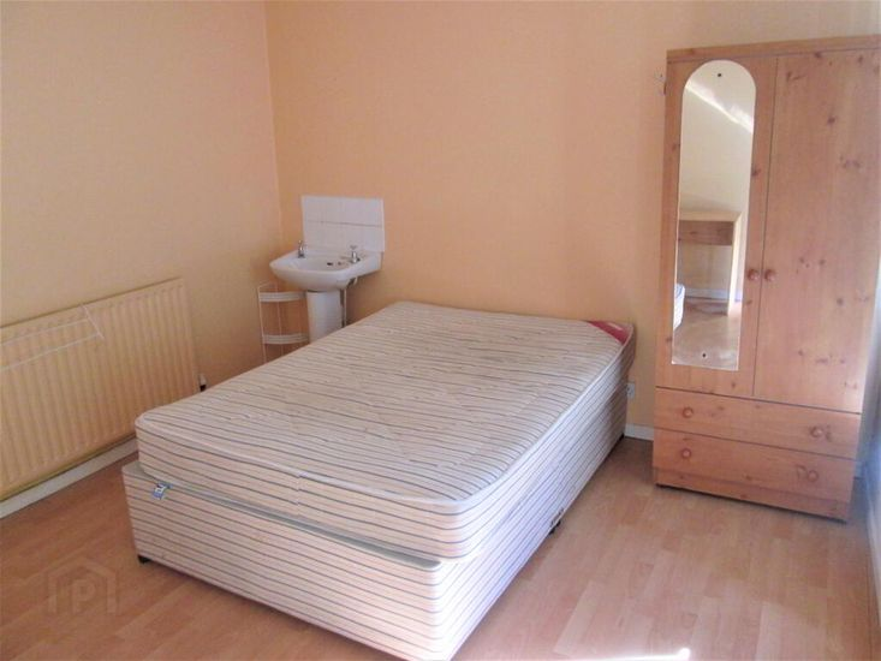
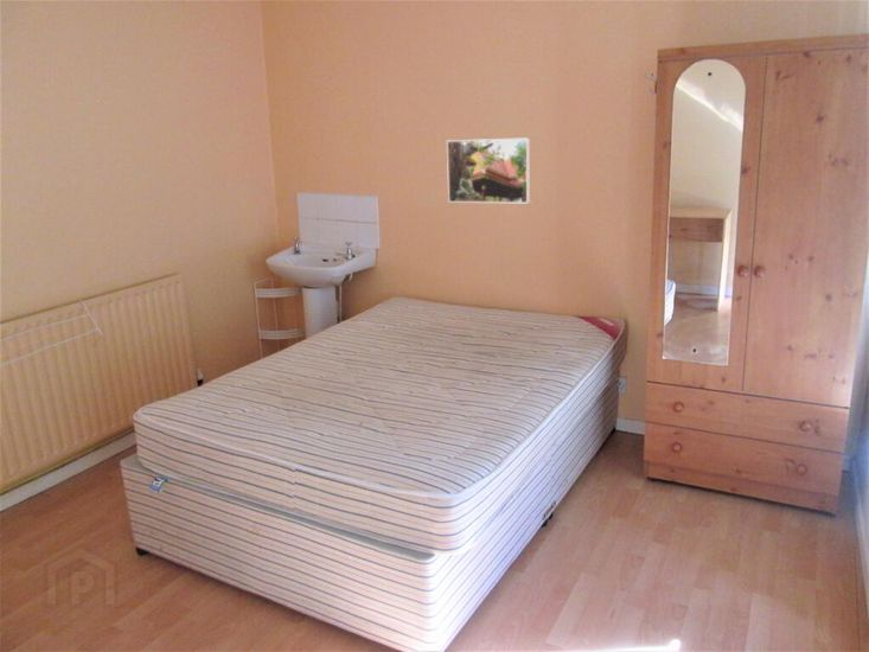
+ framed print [446,136,531,204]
